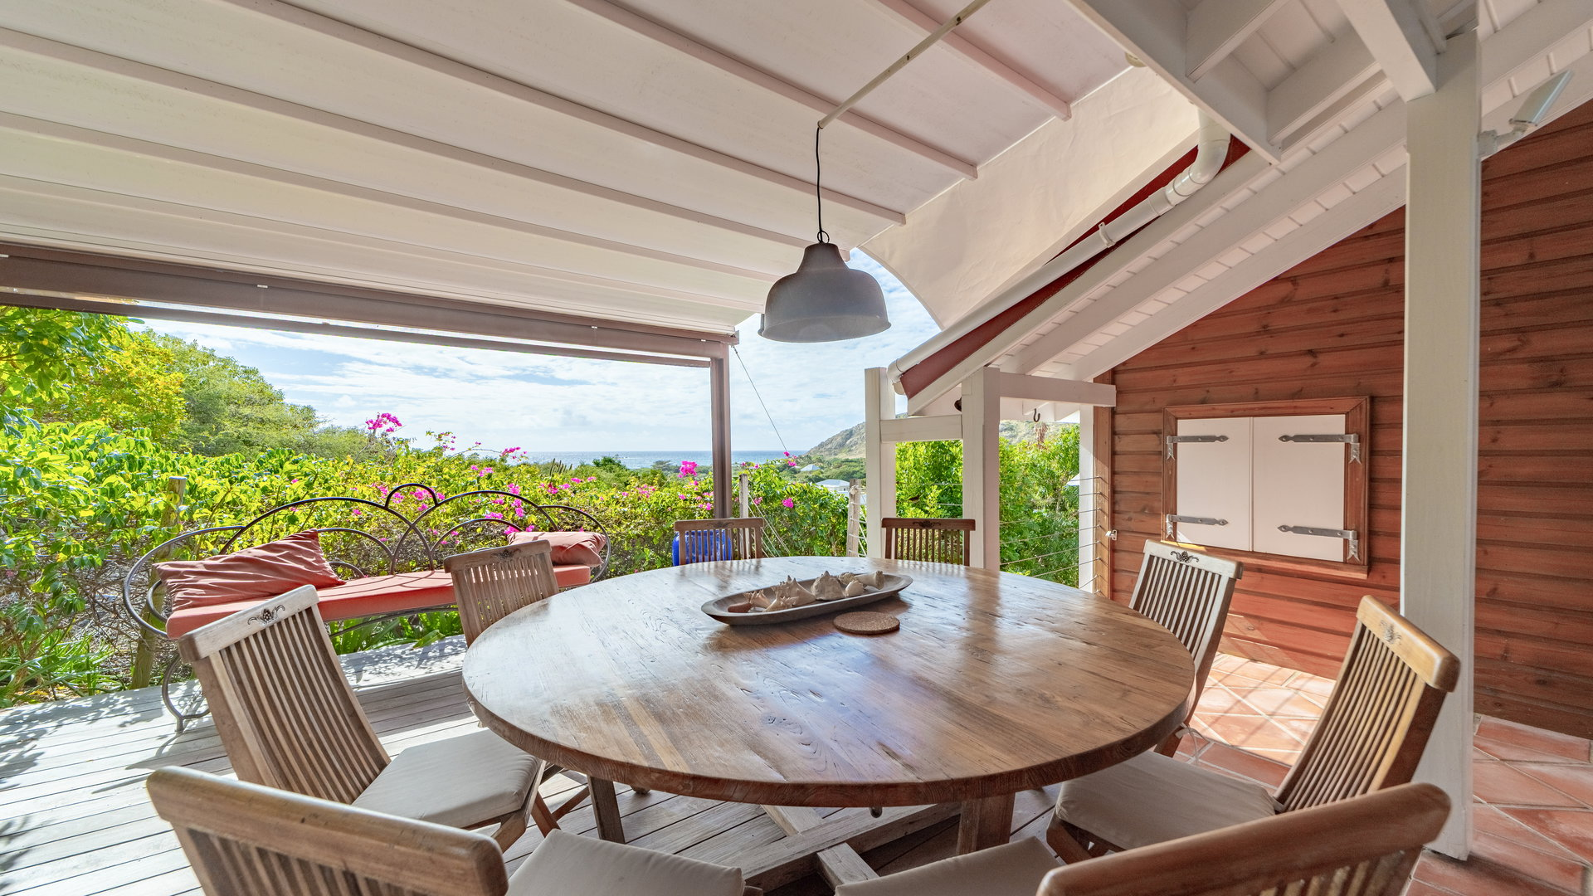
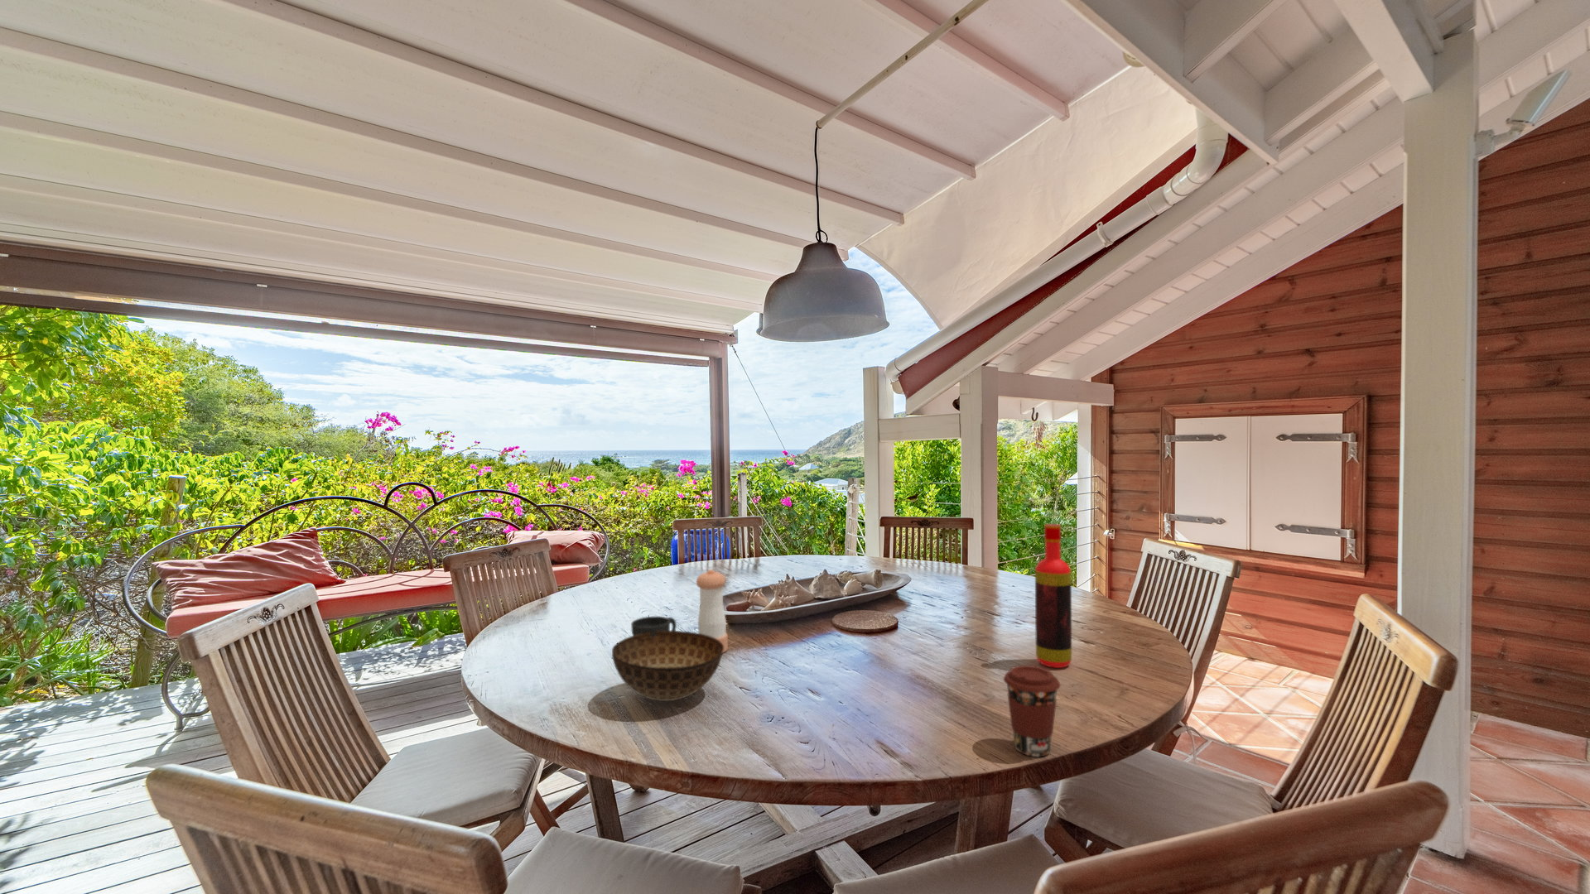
+ mug [630,616,677,639]
+ bowl [612,630,724,702]
+ coffee cup [1002,665,1061,758]
+ pepper shaker [696,569,728,653]
+ bottle [1034,523,1072,669]
